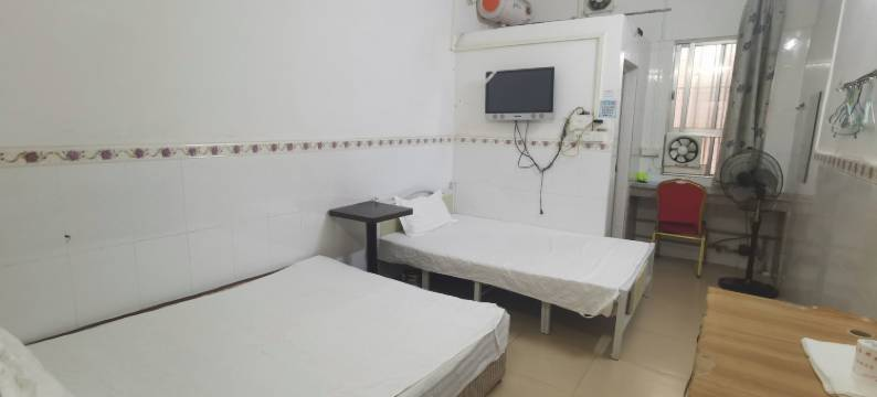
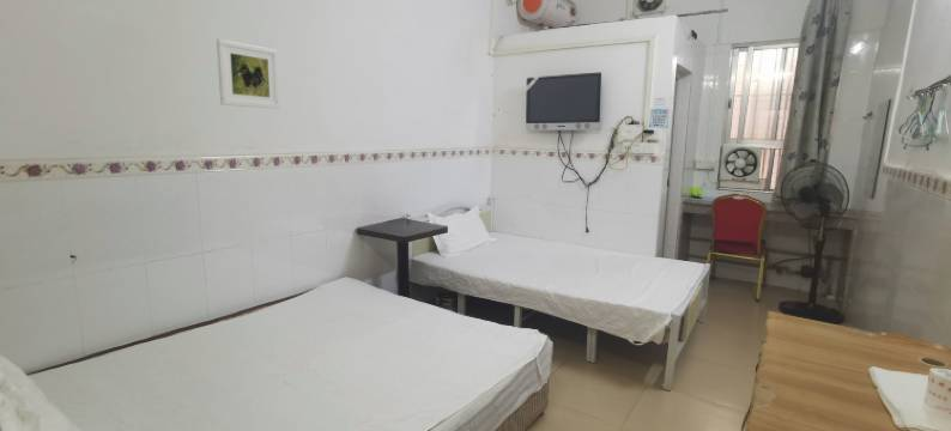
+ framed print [216,38,281,110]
